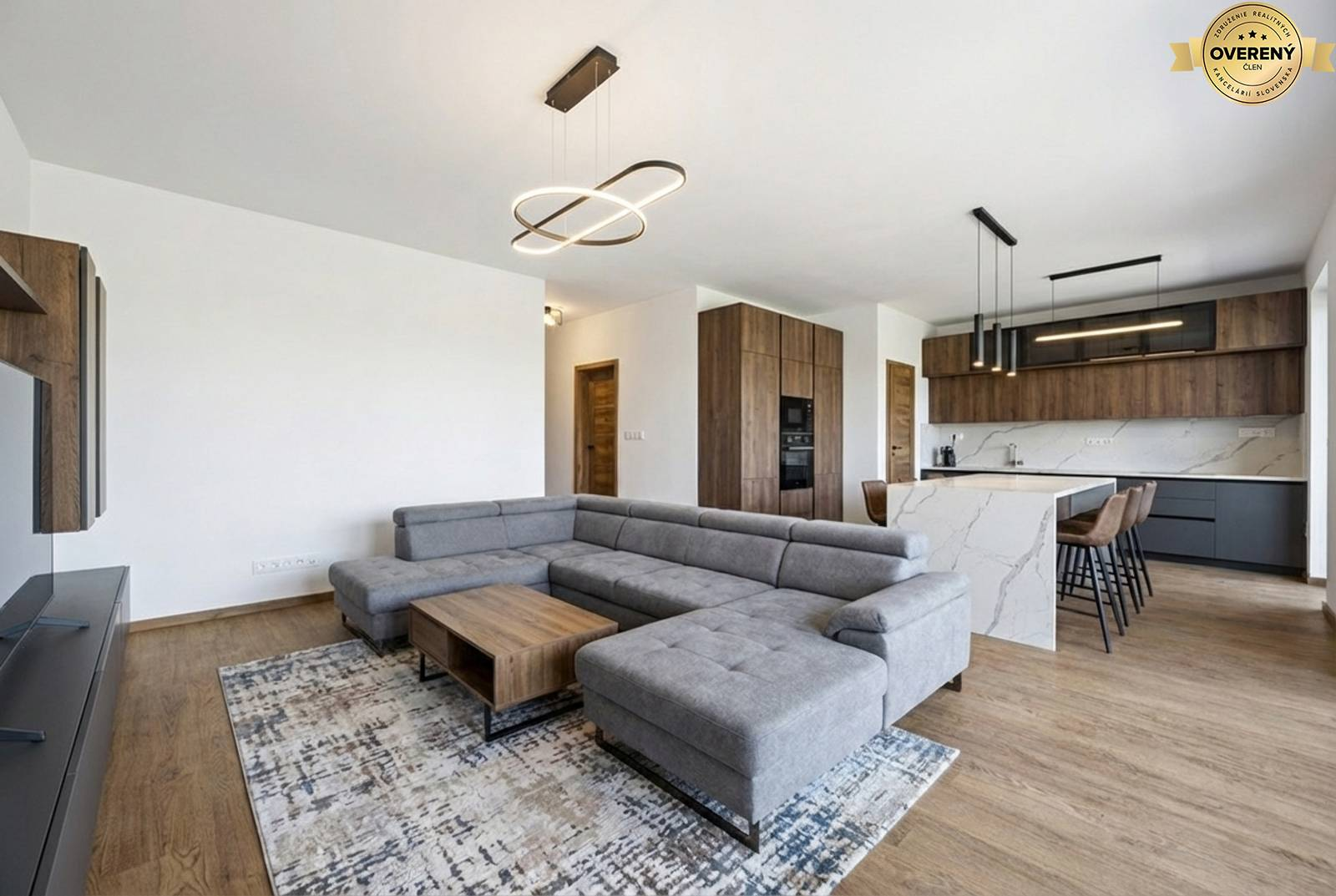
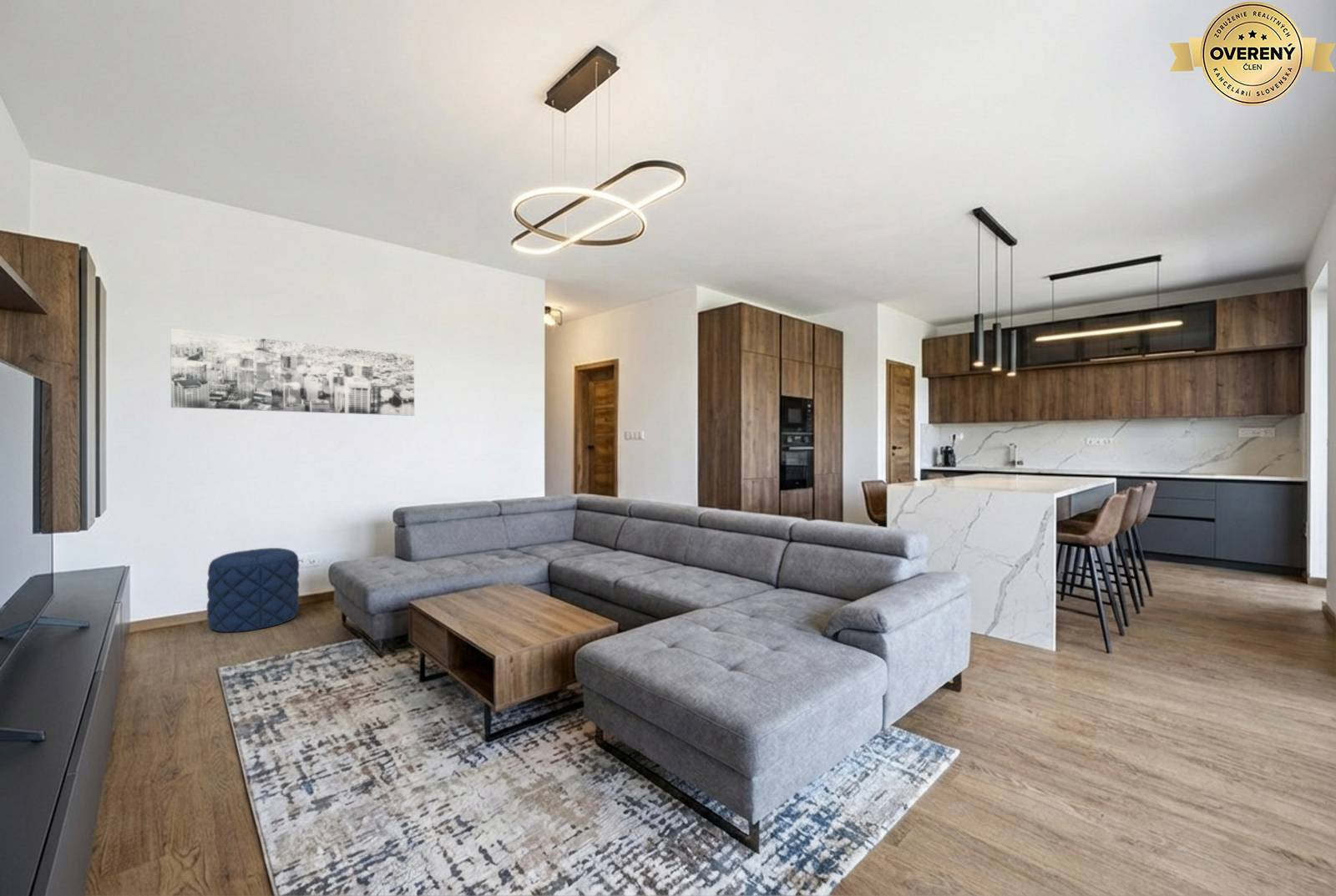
+ pouf [206,547,300,633]
+ wall art [170,328,415,417]
